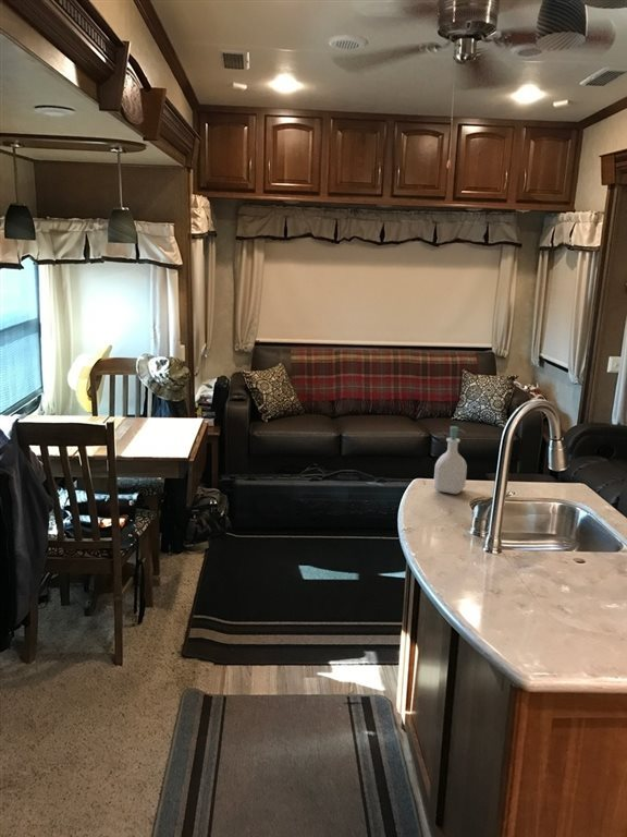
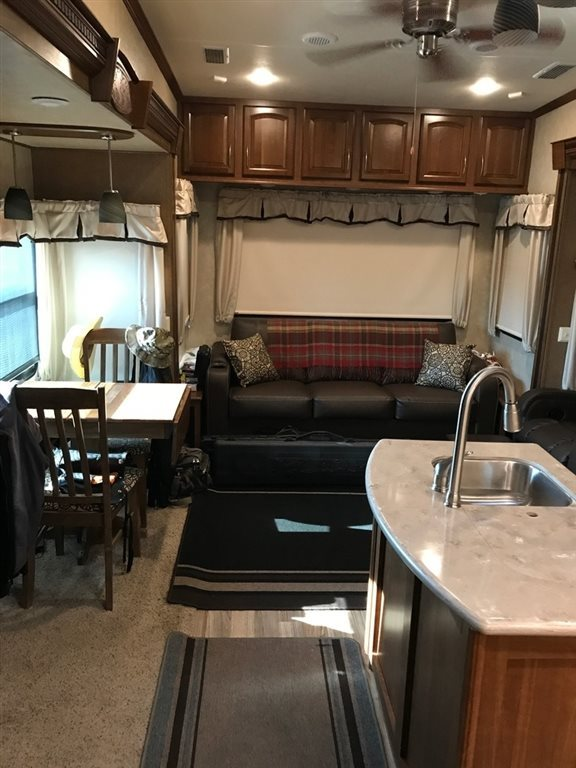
- soap bottle [432,425,468,495]
